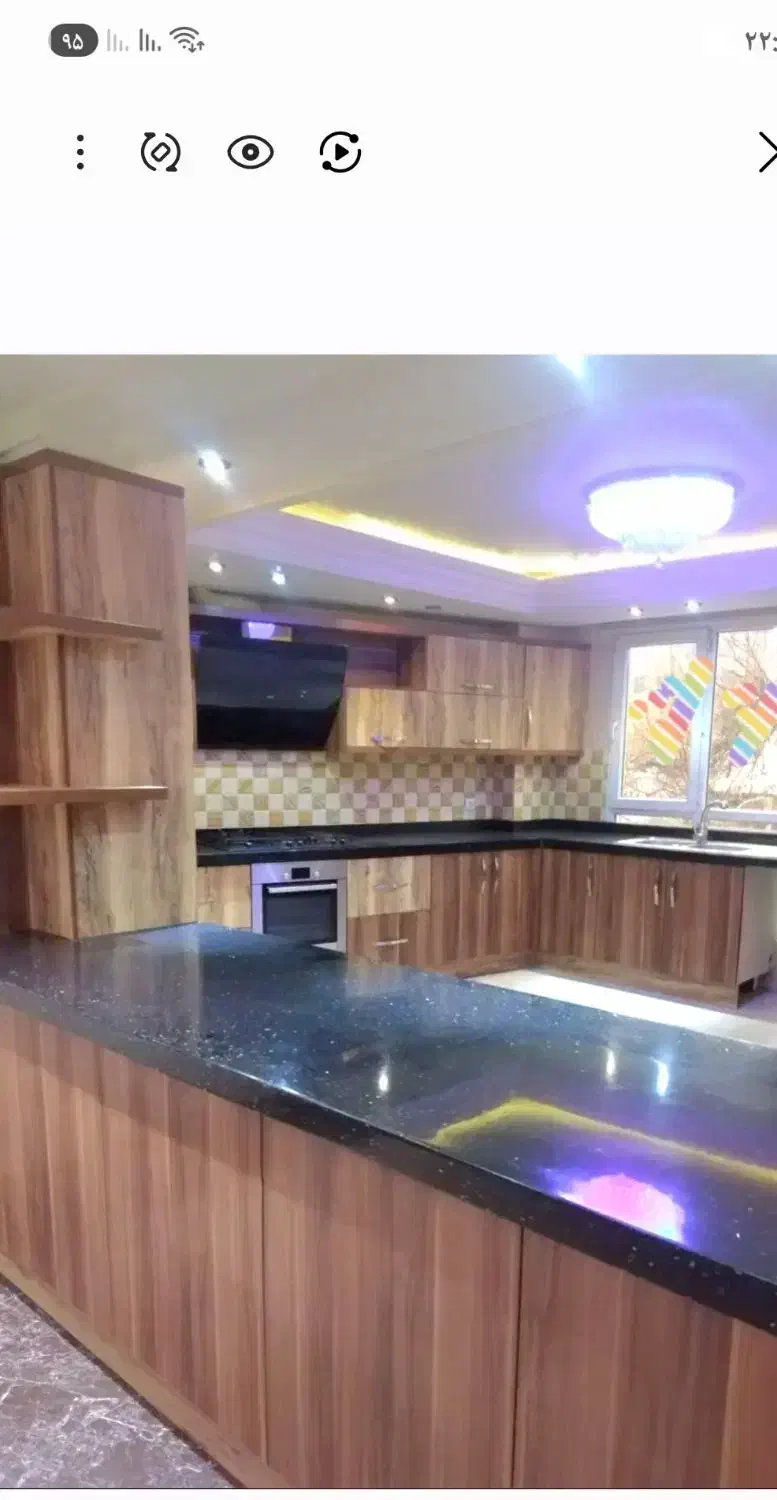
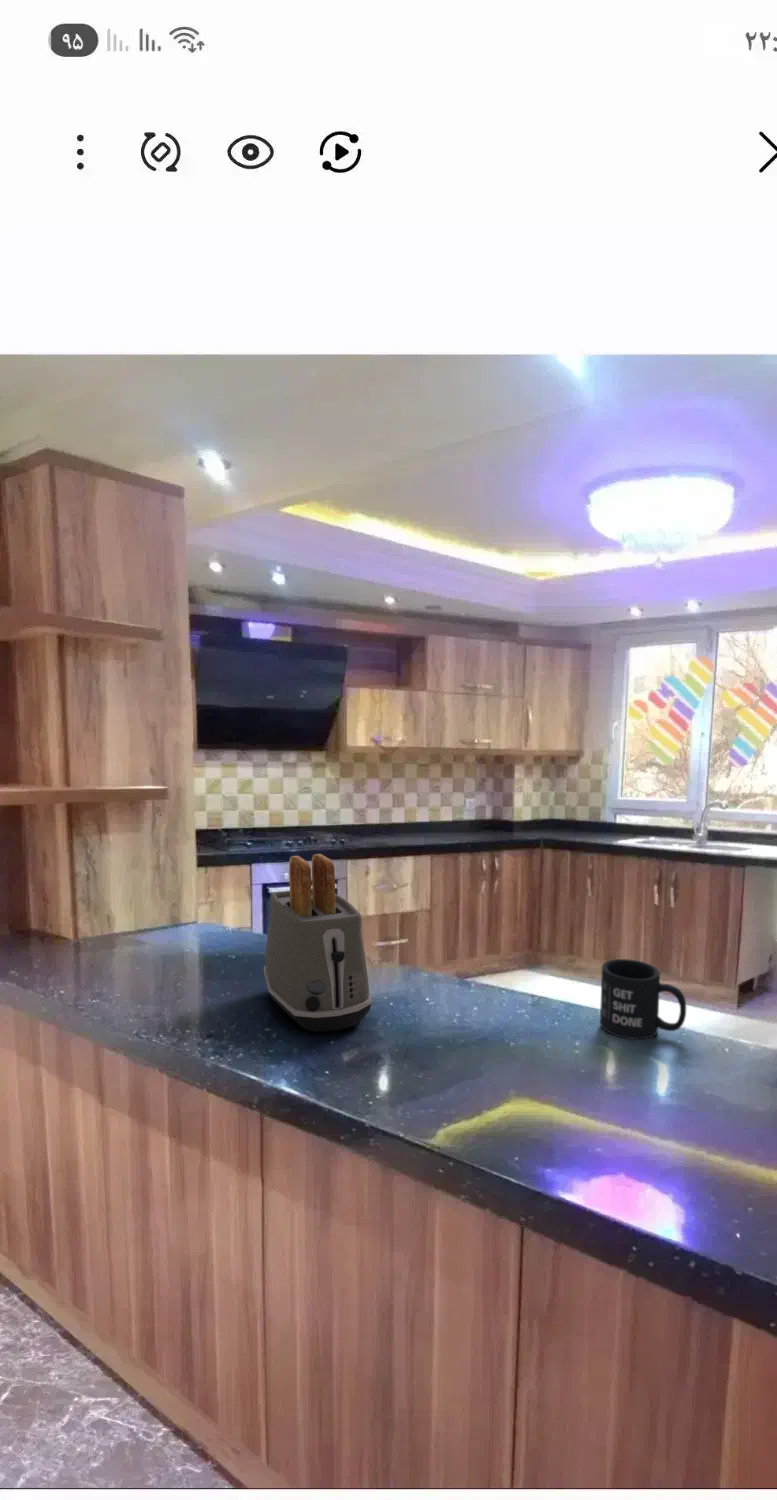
+ mug [599,958,687,1040]
+ toaster [263,853,373,1033]
